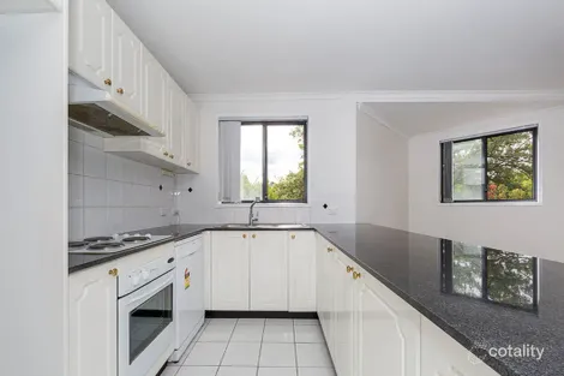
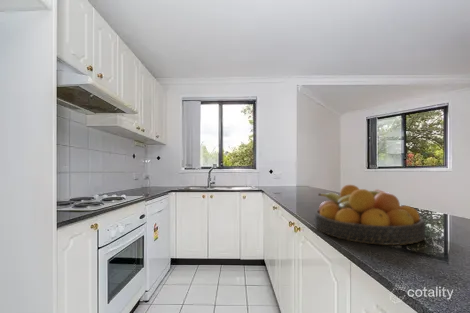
+ fruit bowl [313,184,426,246]
